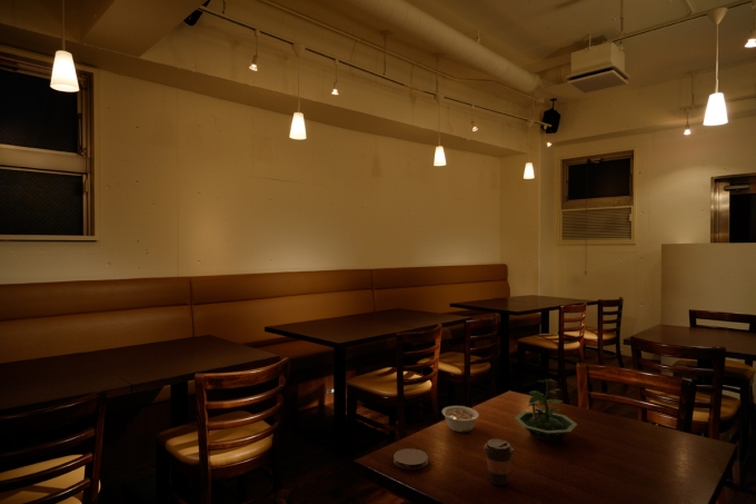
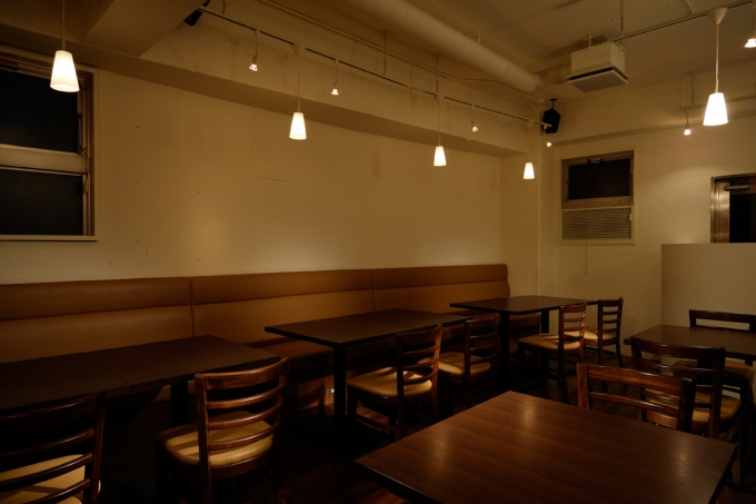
- coffee cup [483,438,515,486]
- terrarium [514,378,578,442]
- legume [441,405,480,433]
- coaster [392,447,429,471]
